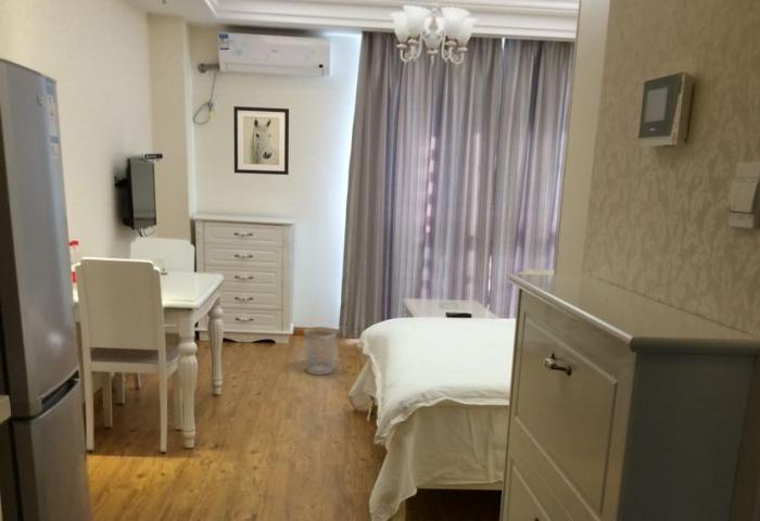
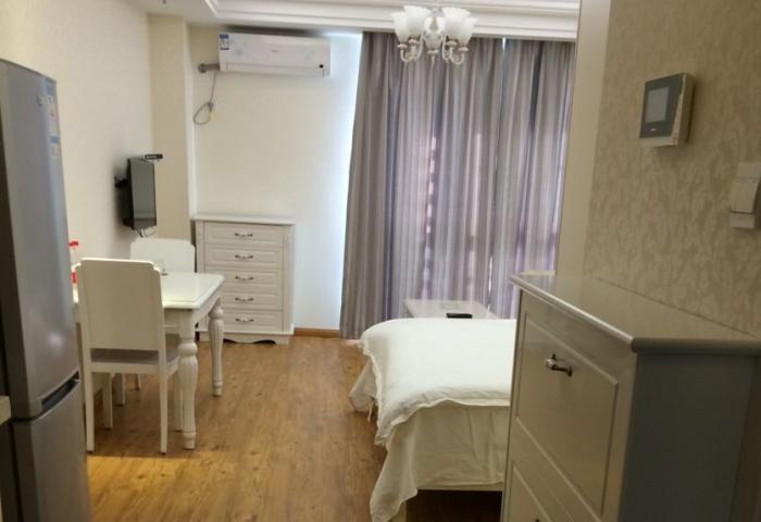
- wall art [232,105,290,176]
- wastebasket [303,326,338,377]
